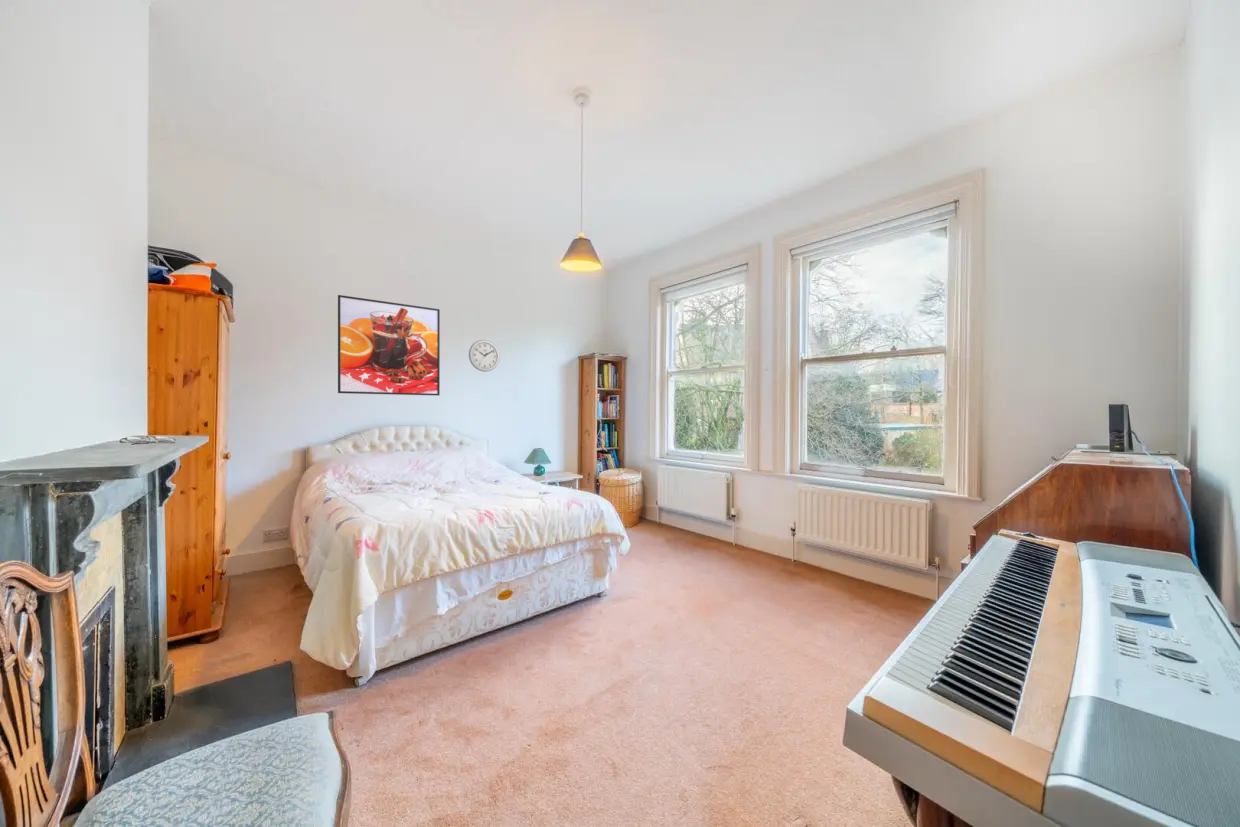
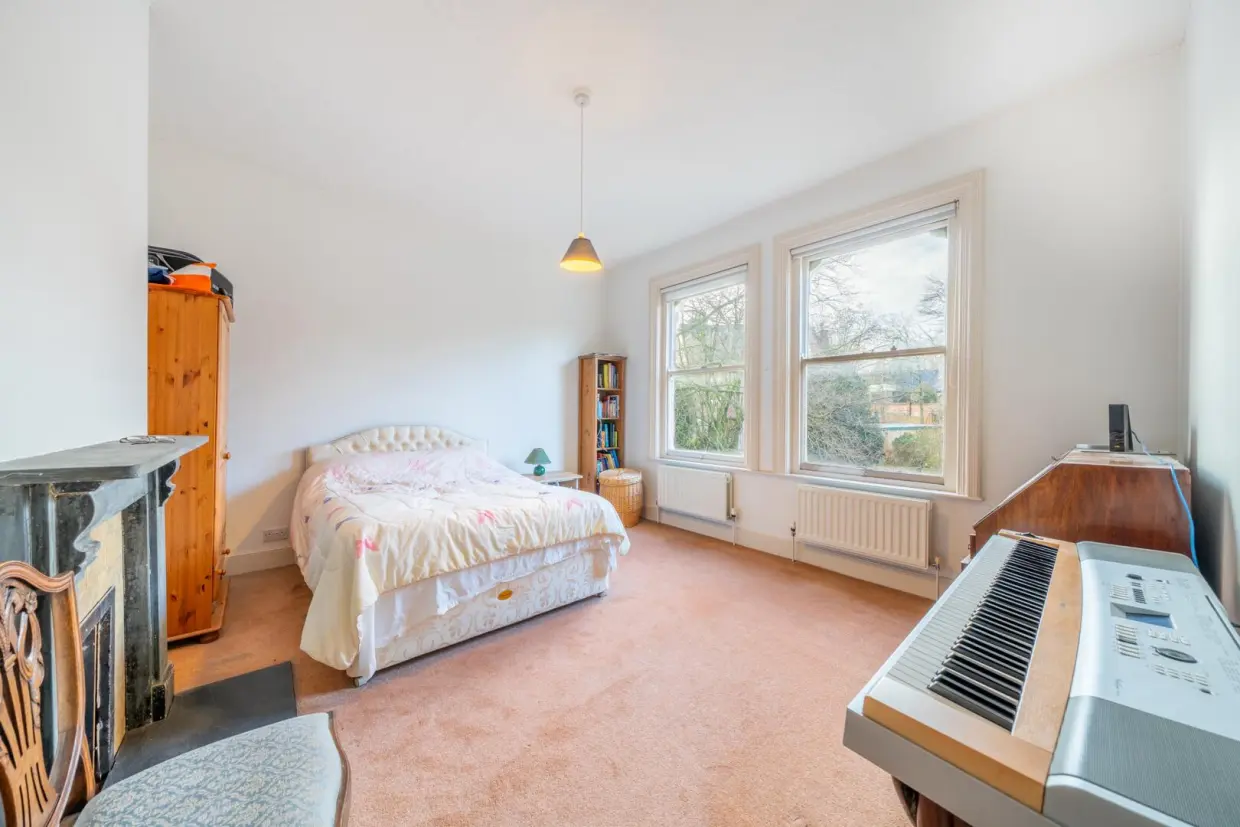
- wall clock [468,339,500,373]
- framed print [337,294,441,397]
